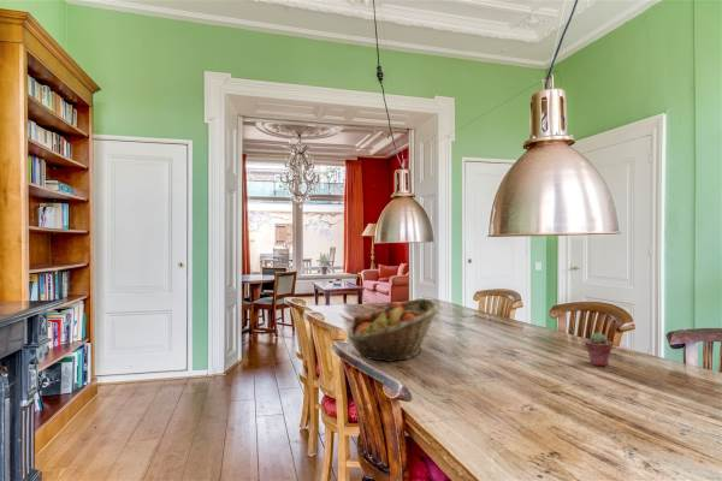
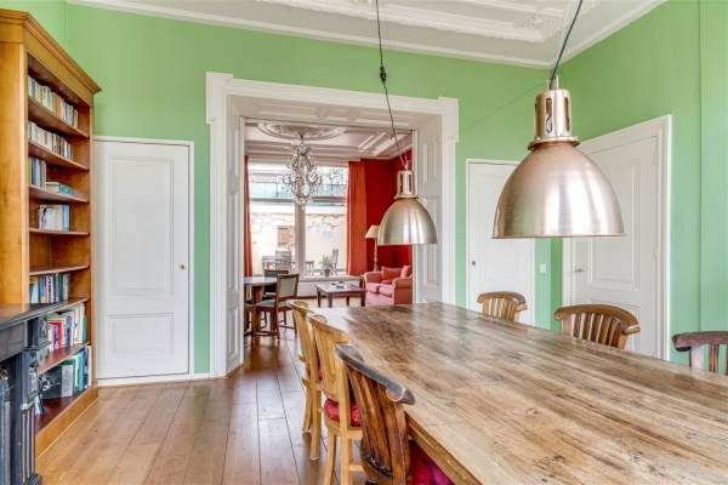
- potted succulent [584,331,614,367]
- fruit basket [347,297,442,363]
